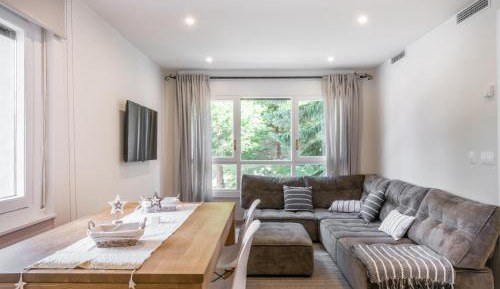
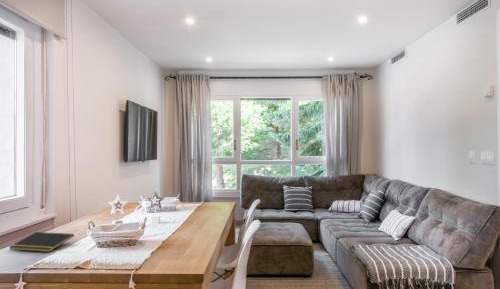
+ notepad [8,231,75,253]
